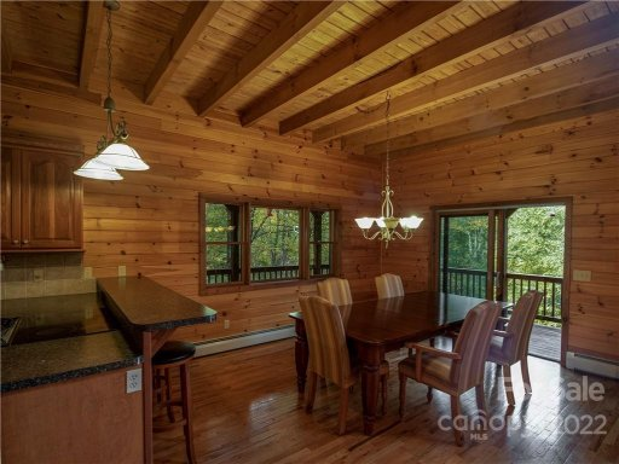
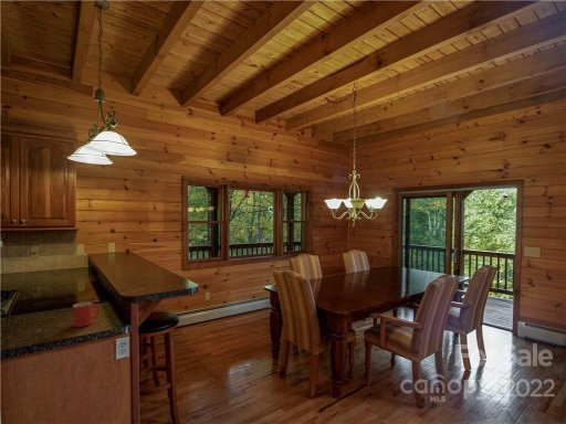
+ mug [72,301,101,328]
